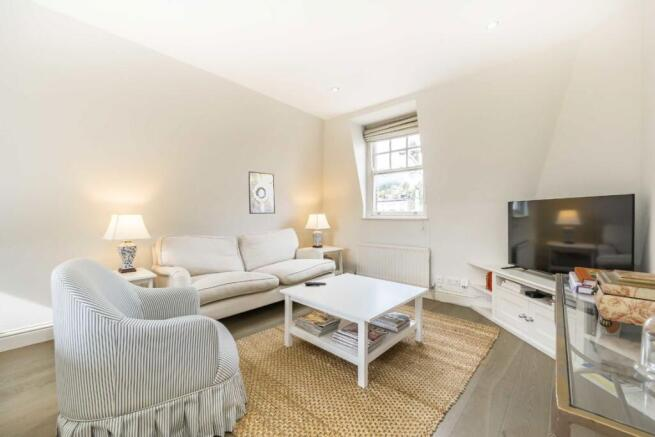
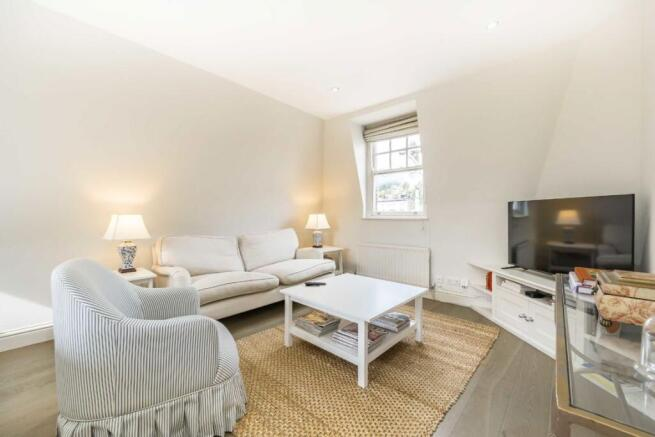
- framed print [247,170,276,215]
